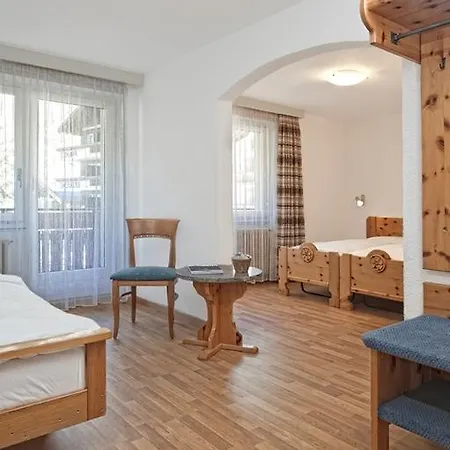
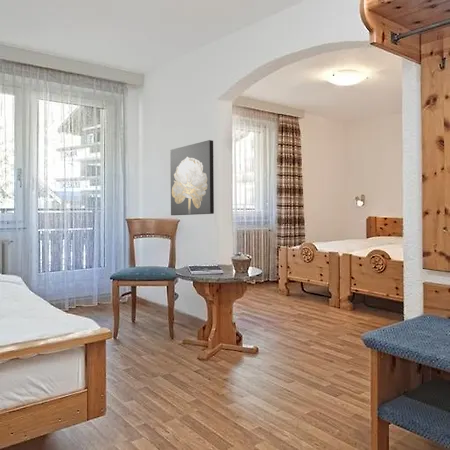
+ wall art [169,139,215,216]
